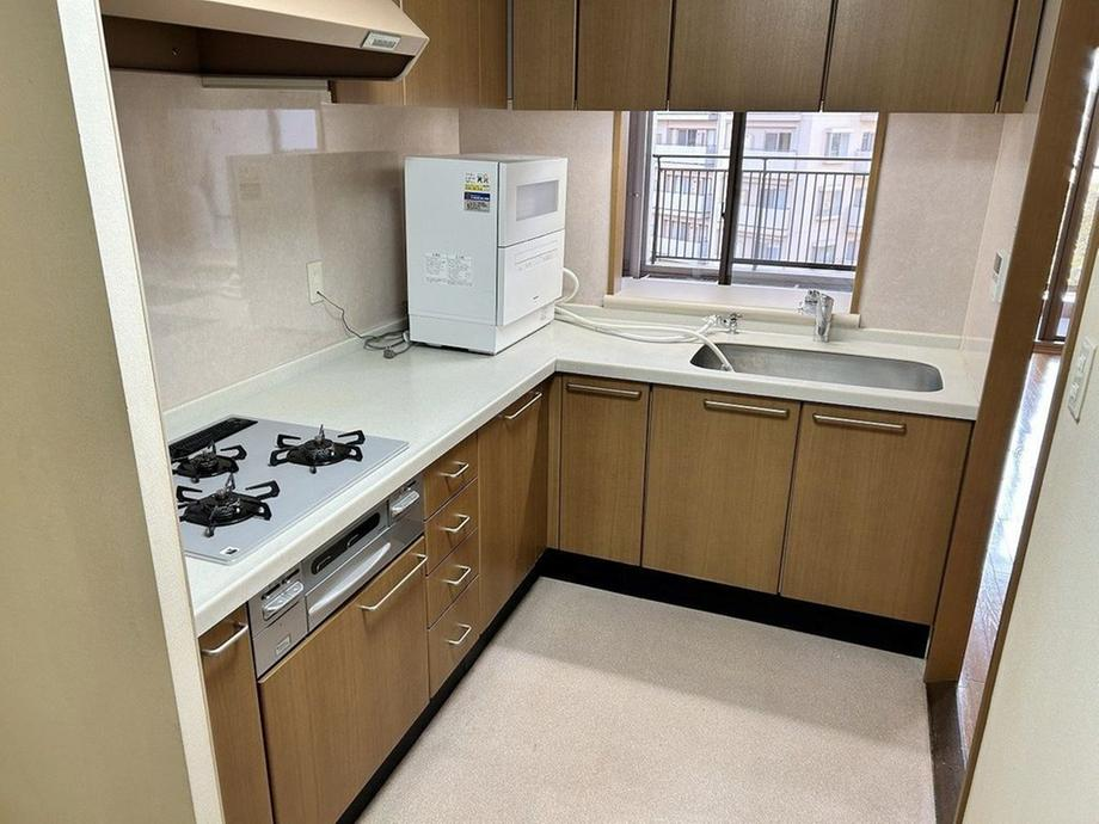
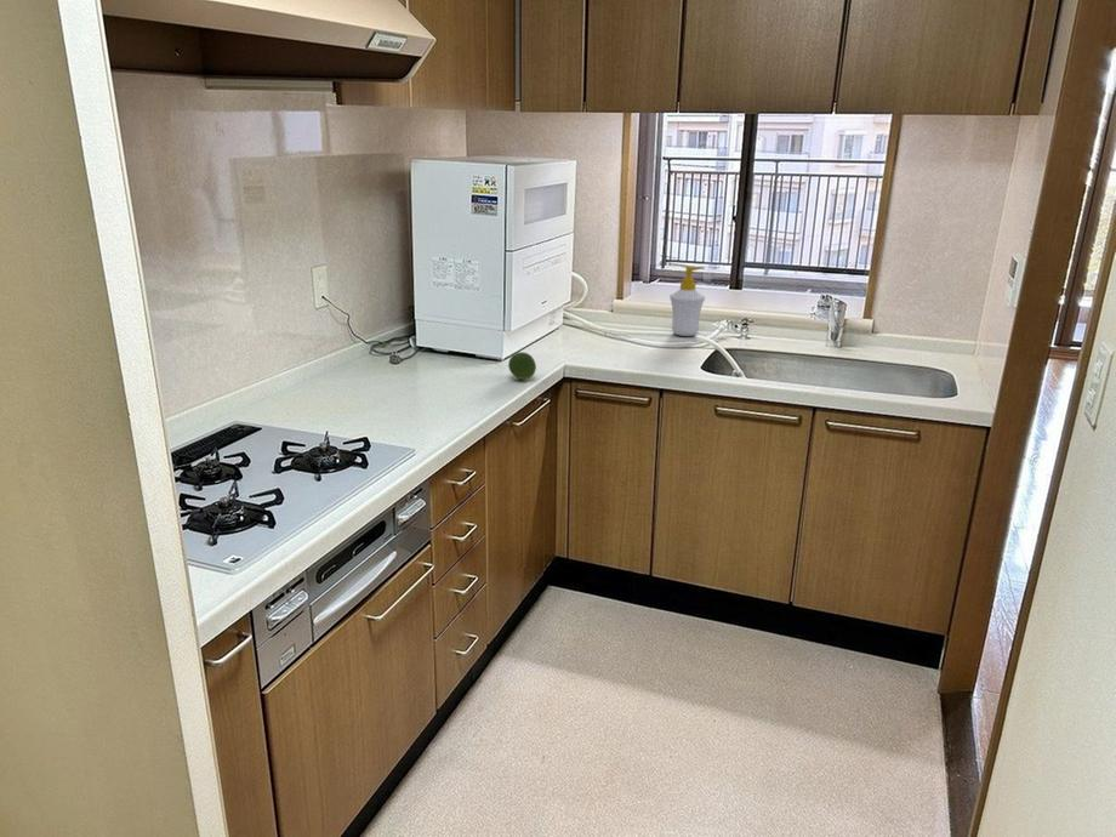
+ soap bottle [668,264,706,337]
+ fruit [507,351,537,381]
